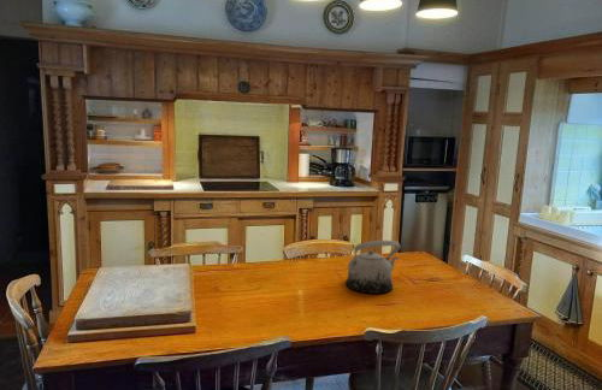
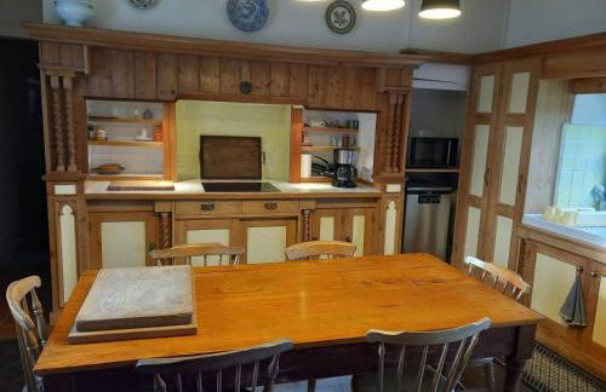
- teapot [344,240,402,295]
